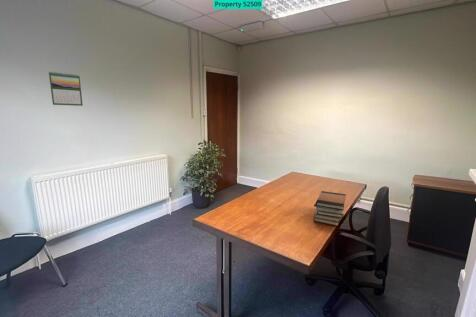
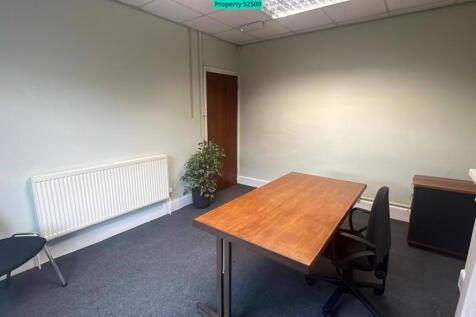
- calendar [48,70,84,107]
- book stack [312,190,347,227]
